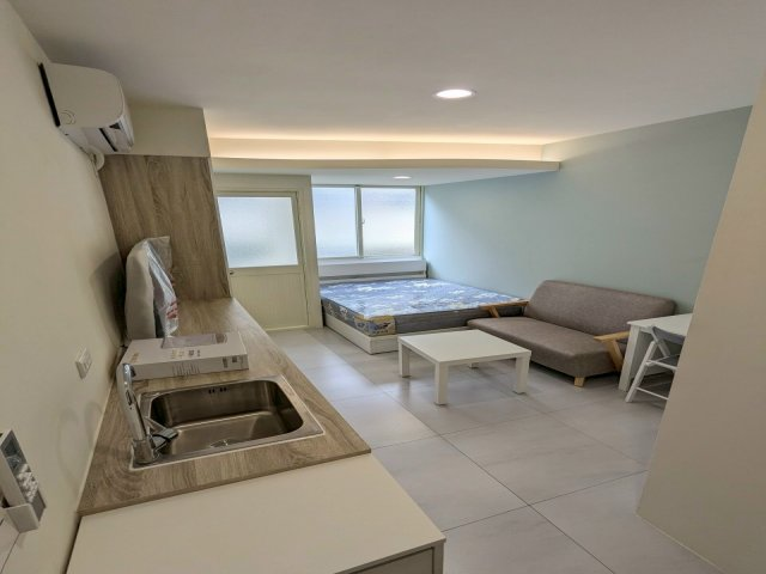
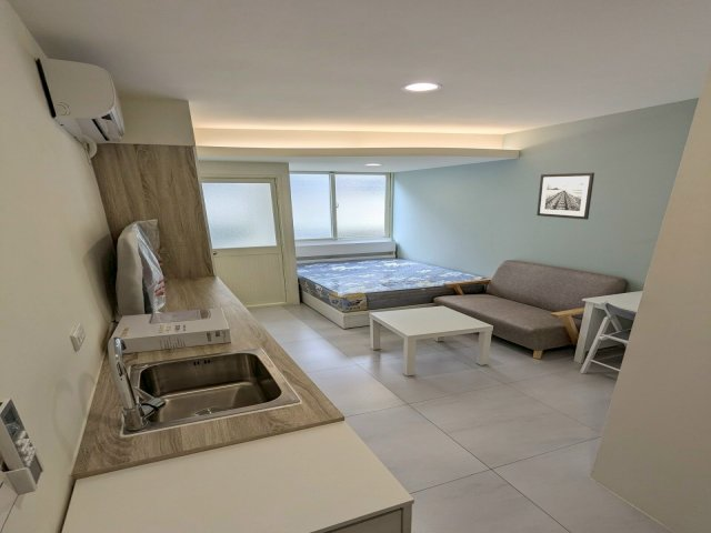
+ wall art [535,172,595,221]
